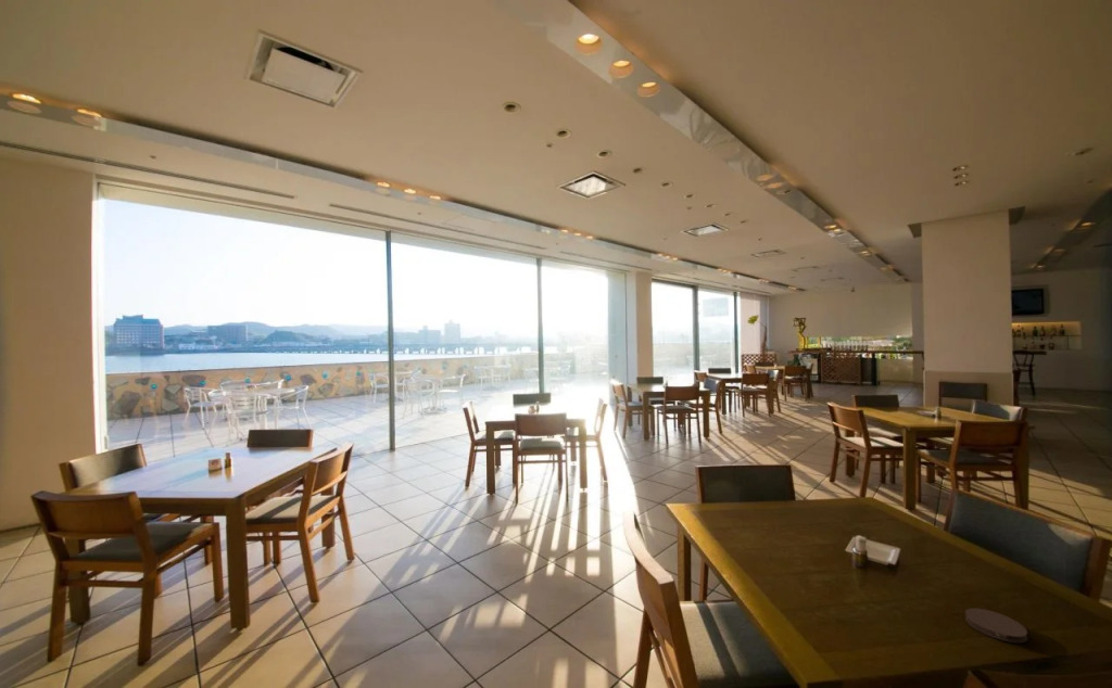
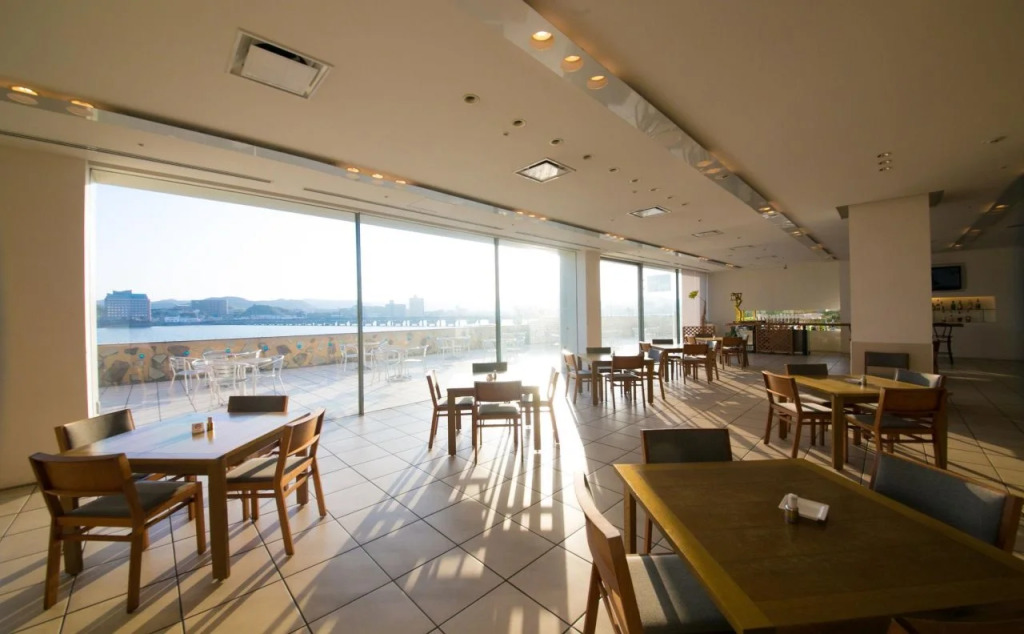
- coaster [964,608,1028,644]
